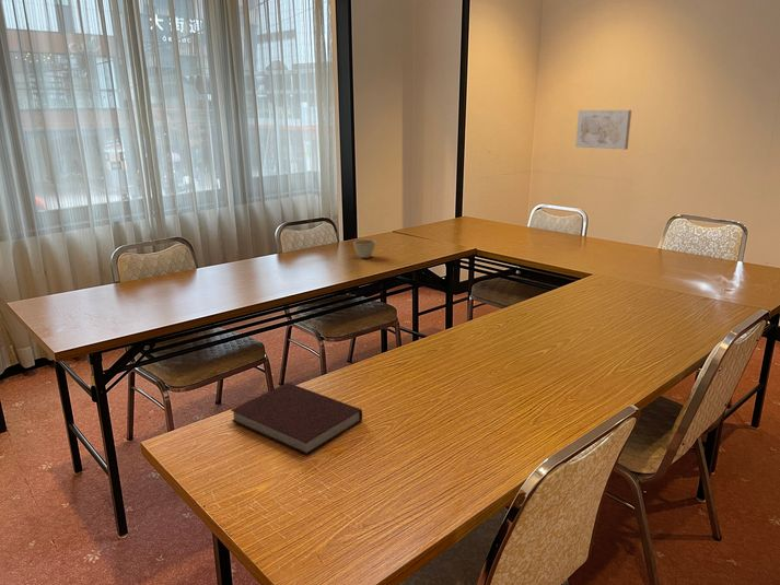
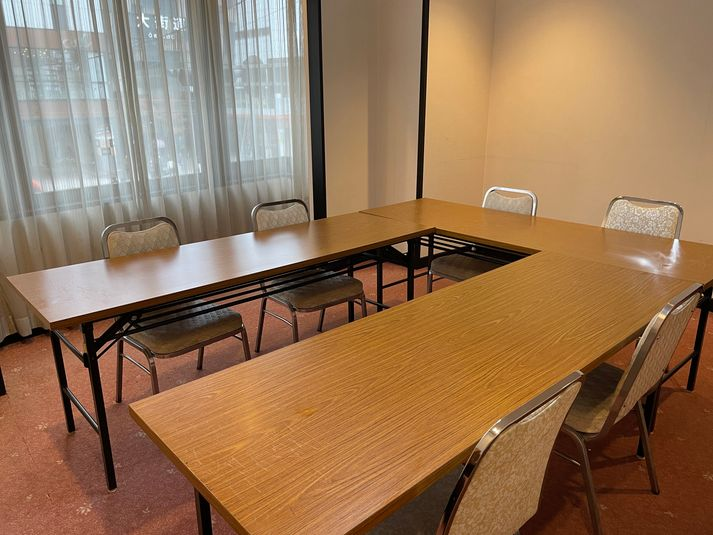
- wall art [574,109,632,151]
- notebook [230,382,363,456]
- flower pot [352,238,376,259]
